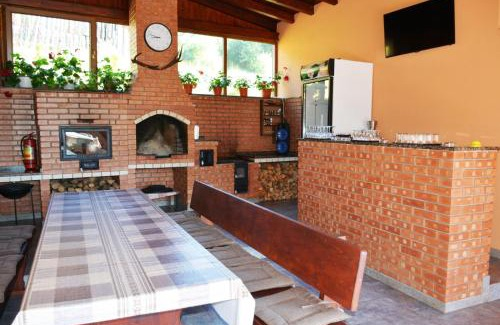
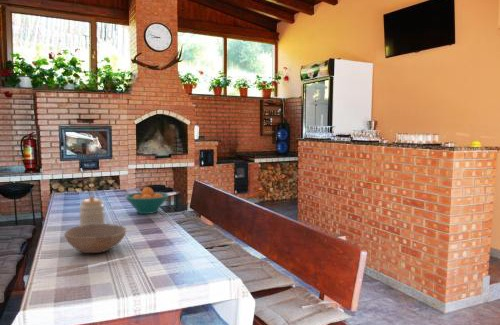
+ fruit bowl [124,186,170,215]
+ bowl [63,223,127,254]
+ jar [78,195,106,227]
